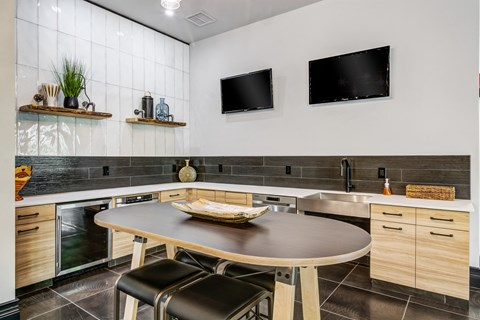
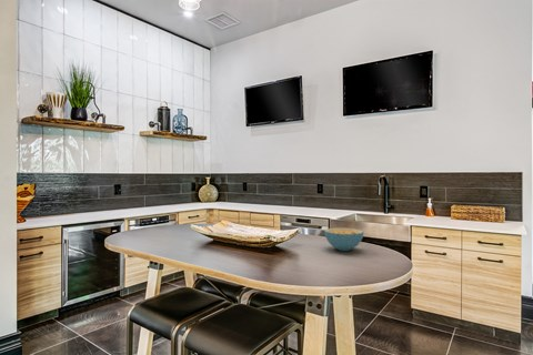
+ cereal bowl [323,227,364,252]
